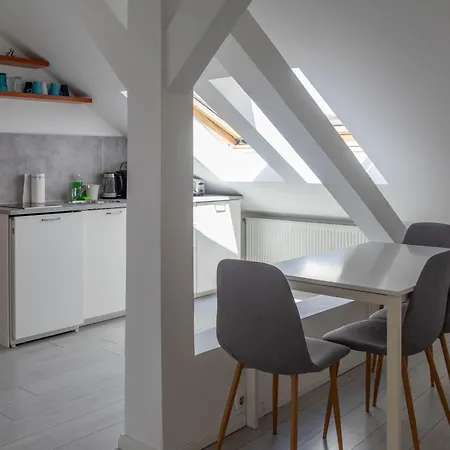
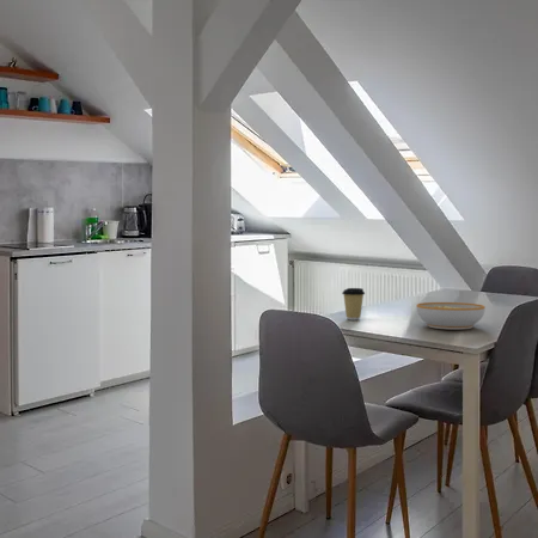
+ coffee cup [341,287,366,322]
+ bowl [415,301,487,330]
